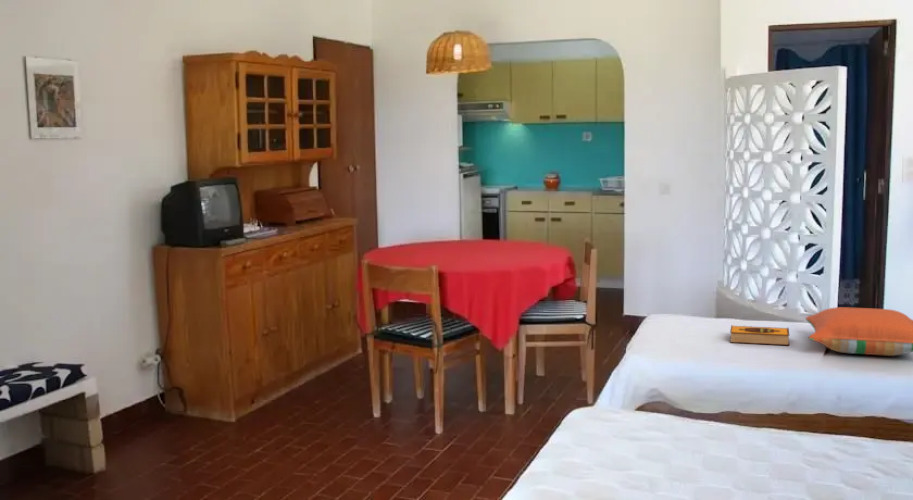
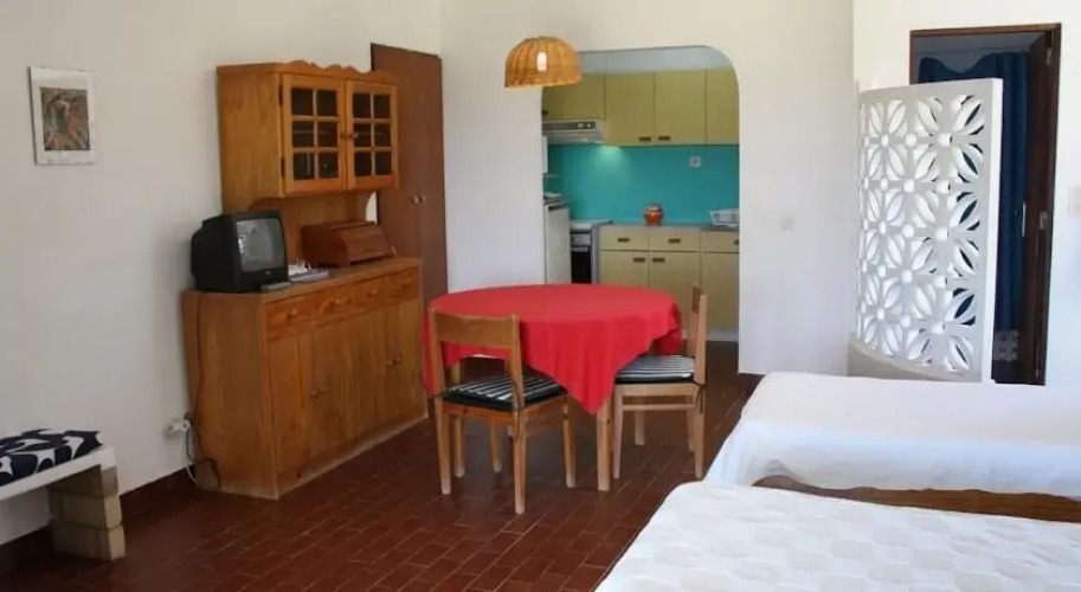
- hardback book [729,324,790,346]
- pillow [804,306,913,357]
